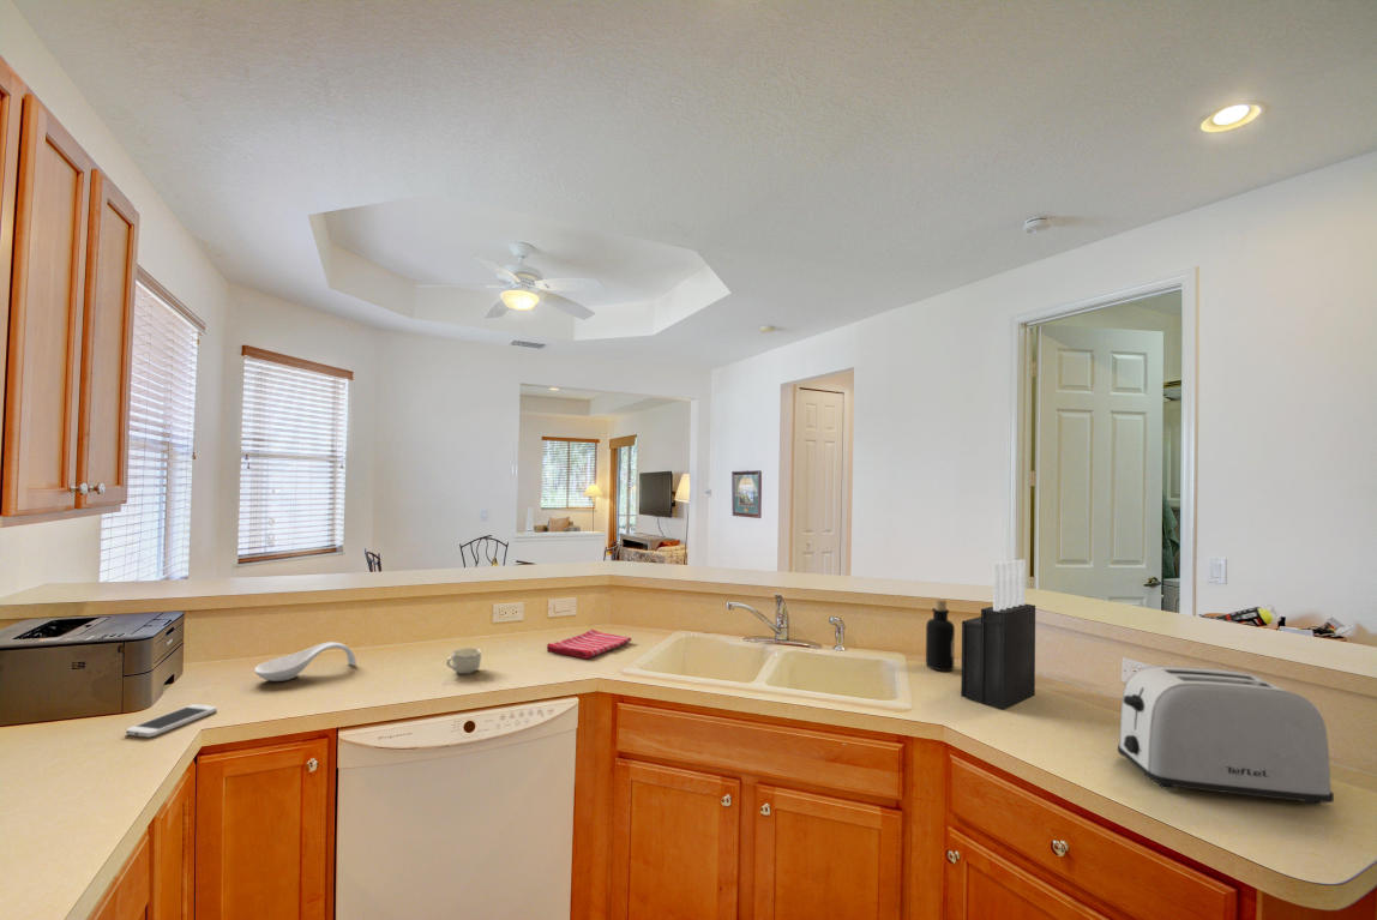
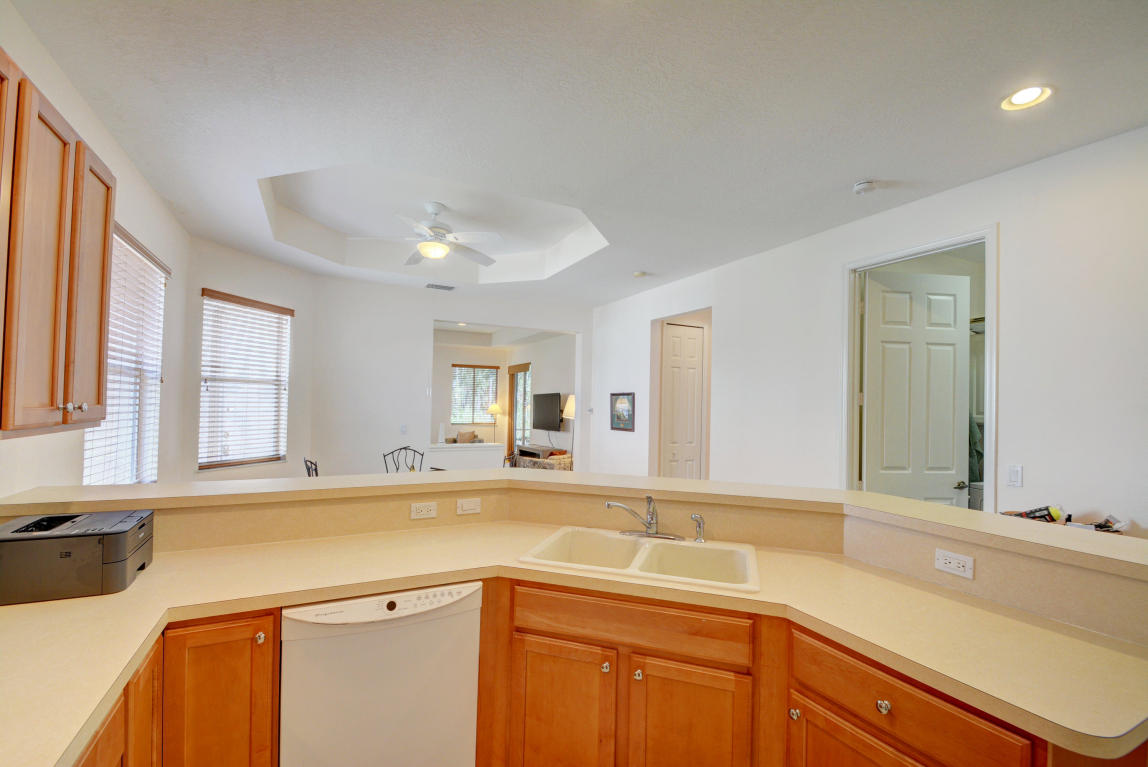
- dish towel [546,629,632,660]
- knife block [960,559,1036,710]
- cup [445,647,482,675]
- bottle [925,597,956,672]
- spoon rest [253,641,357,683]
- toaster [1117,665,1335,806]
- smartphone [125,703,218,738]
